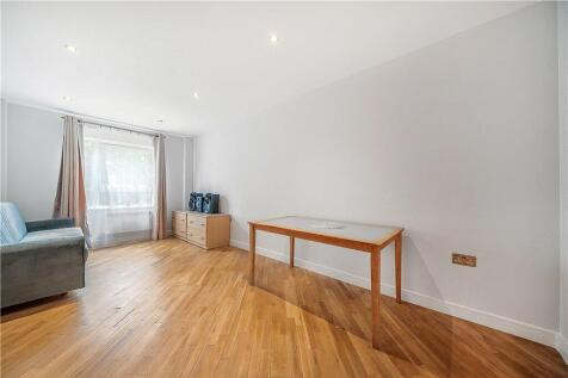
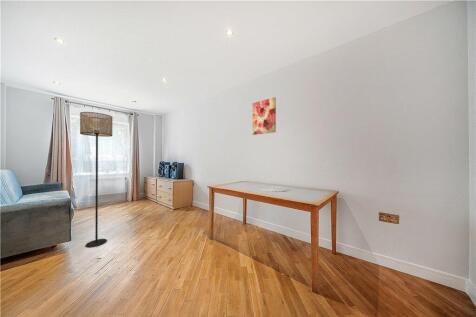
+ wall art [251,96,277,136]
+ floor lamp [79,111,113,248]
